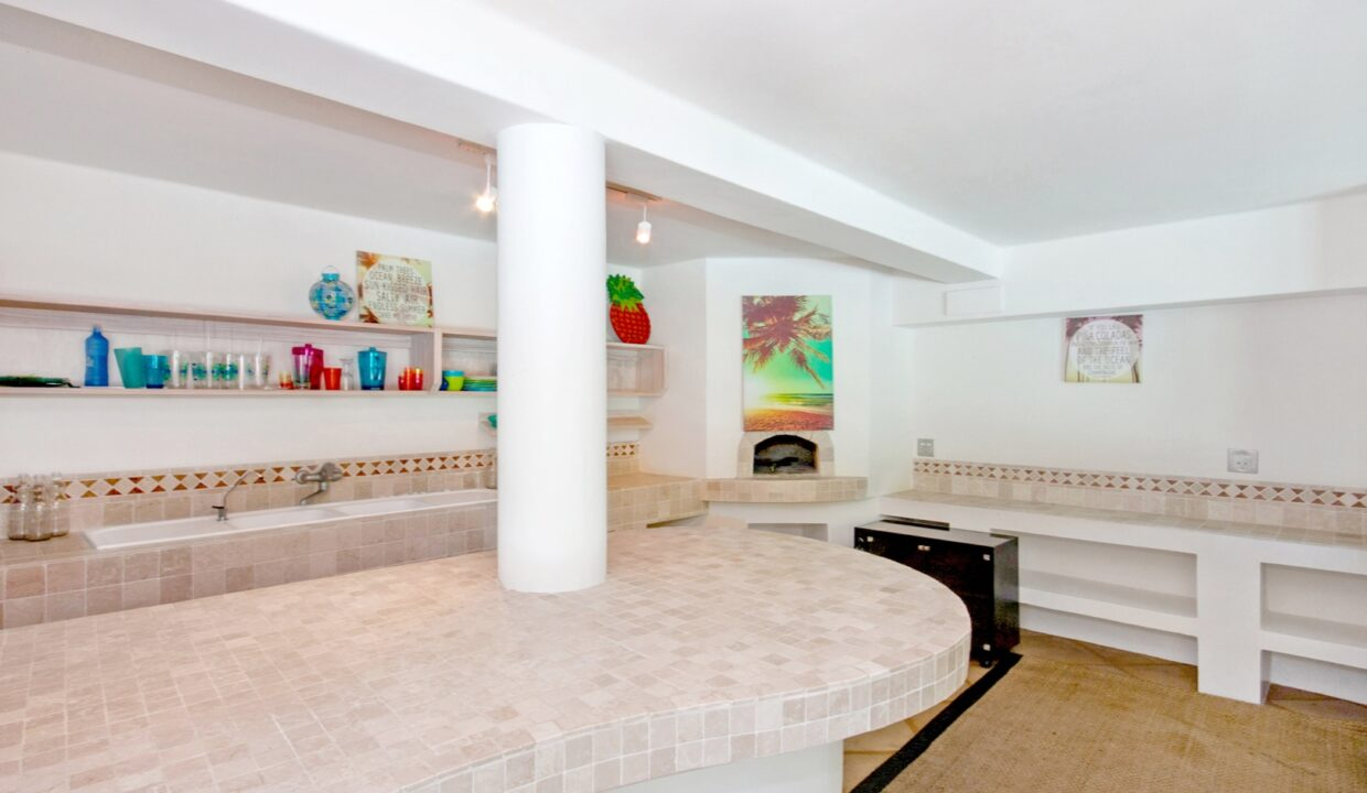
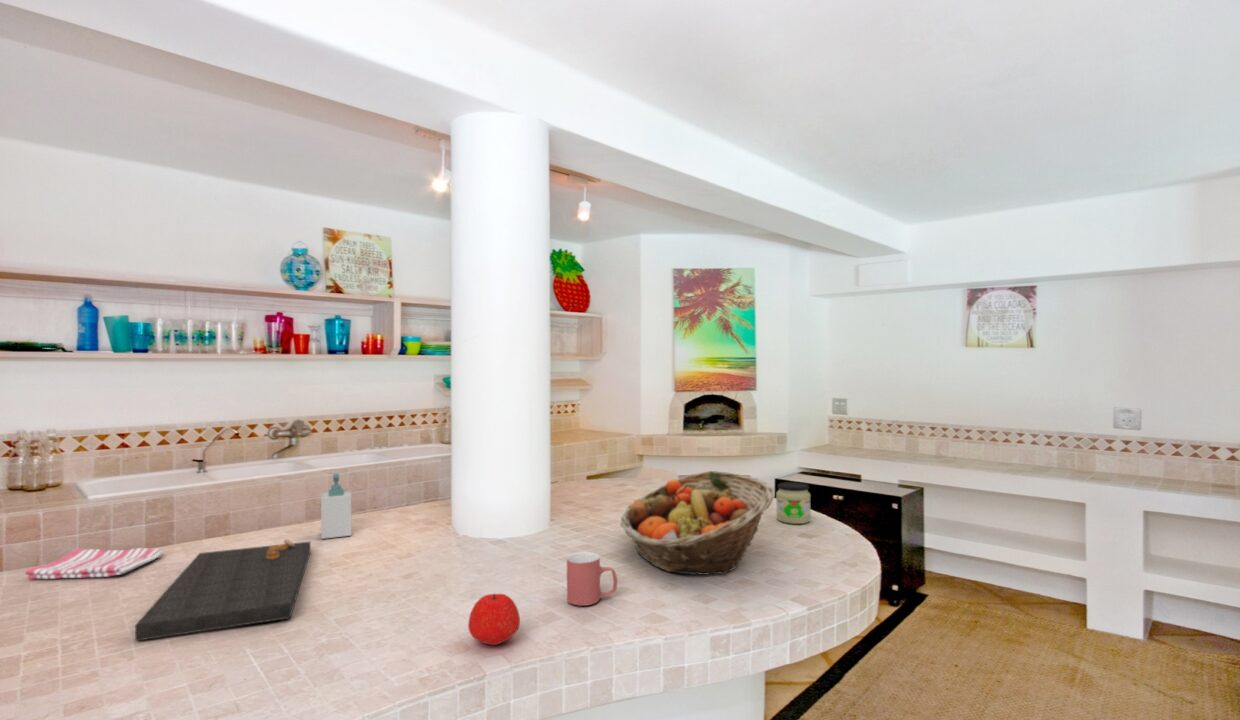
+ cutting board [134,538,312,642]
+ fruit basket [620,470,775,576]
+ soap bottle [320,472,353,540]
+ dish towel [24,547,165,581]
+ mug [566,551,618,607]
+ apple [467,592,521,646]
+ jar [775,481,812,525]
